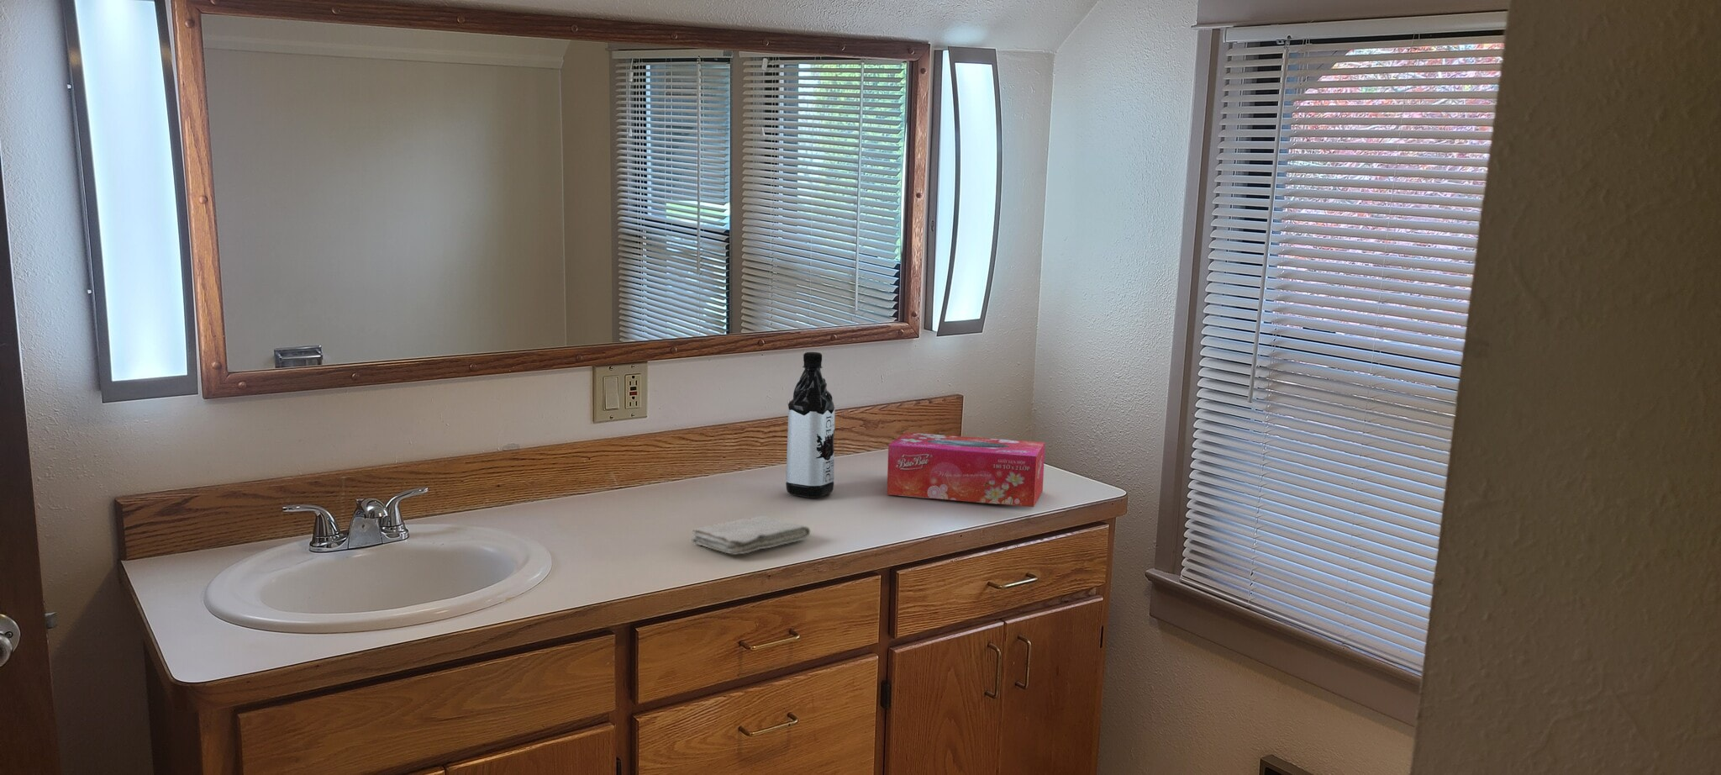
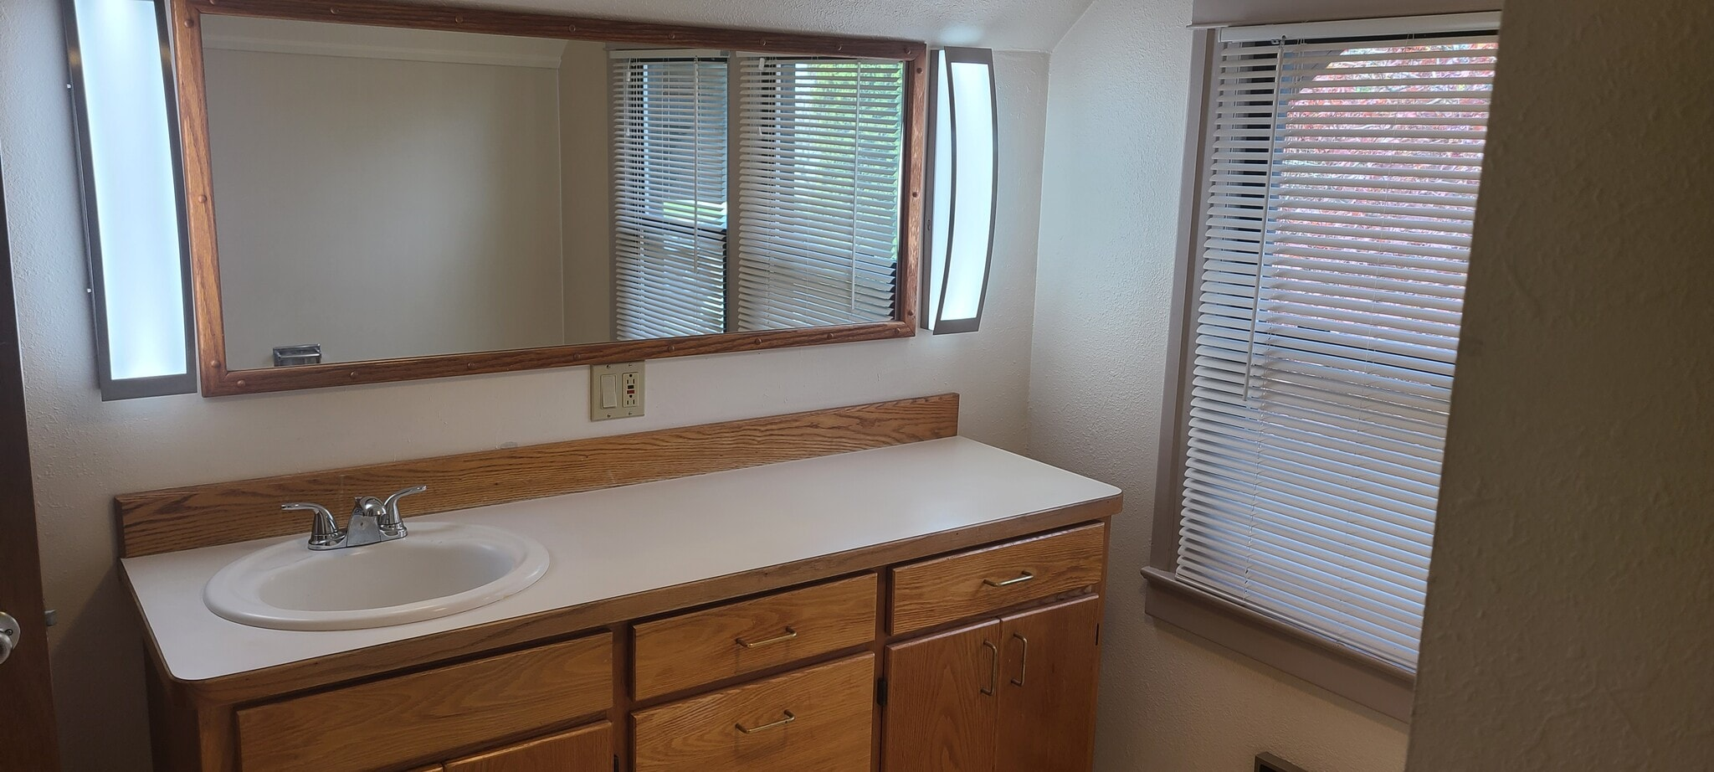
- tissue box [886,433,1046,507]
- washcloth [690,515,811,555]
- water bottle [785,351,835,498]
